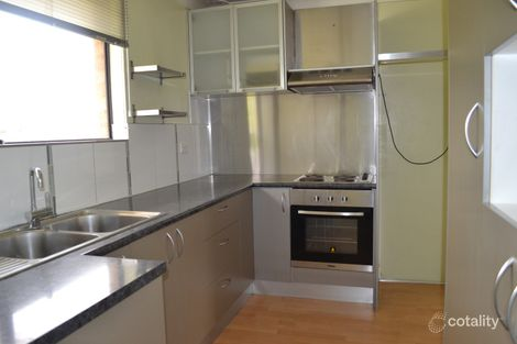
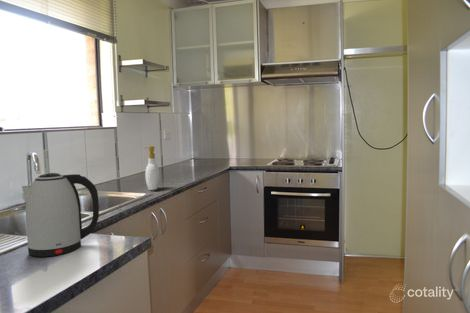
+ kettle [21,172,100,258]
+ soap bottle [142,145,161,191]
